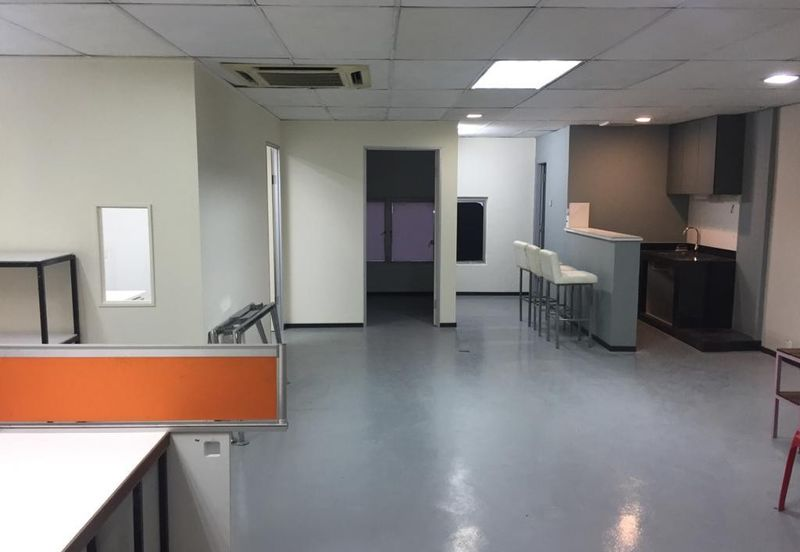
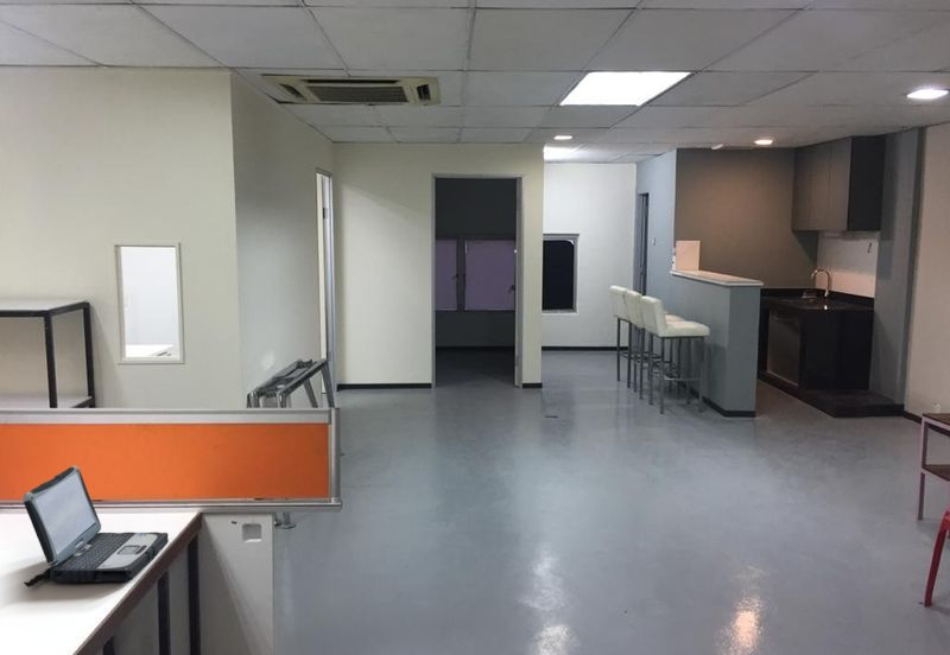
+ laptop [21,465,170,589]
